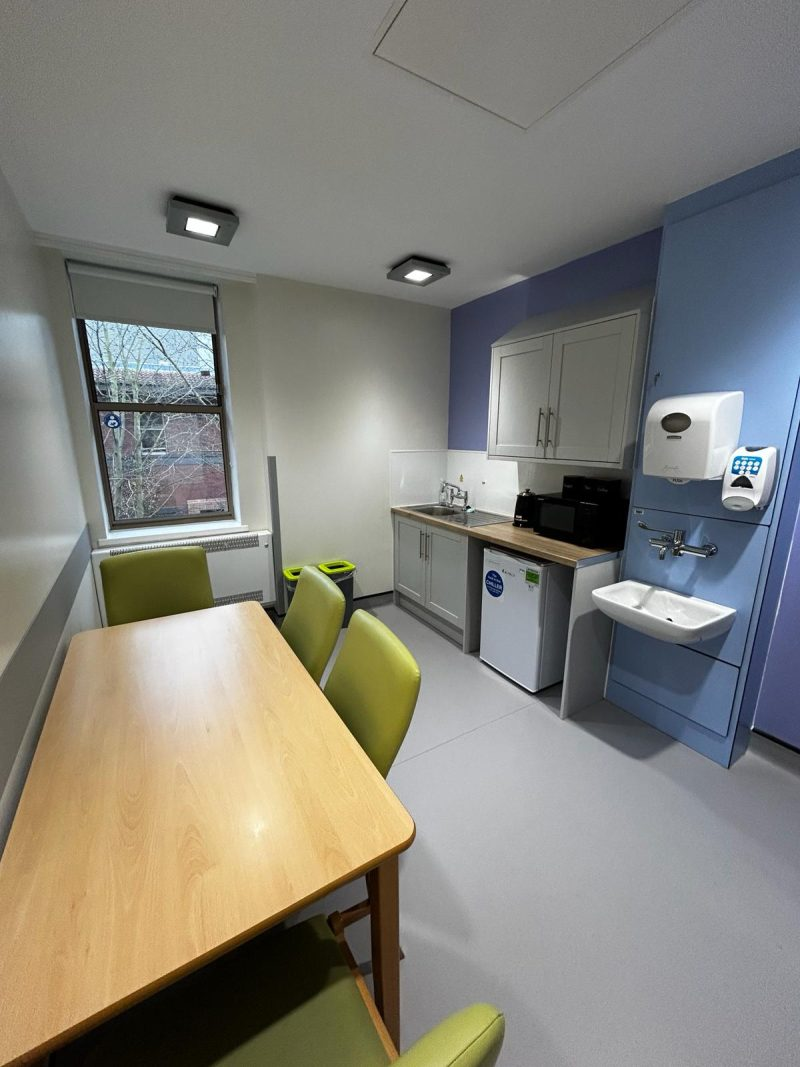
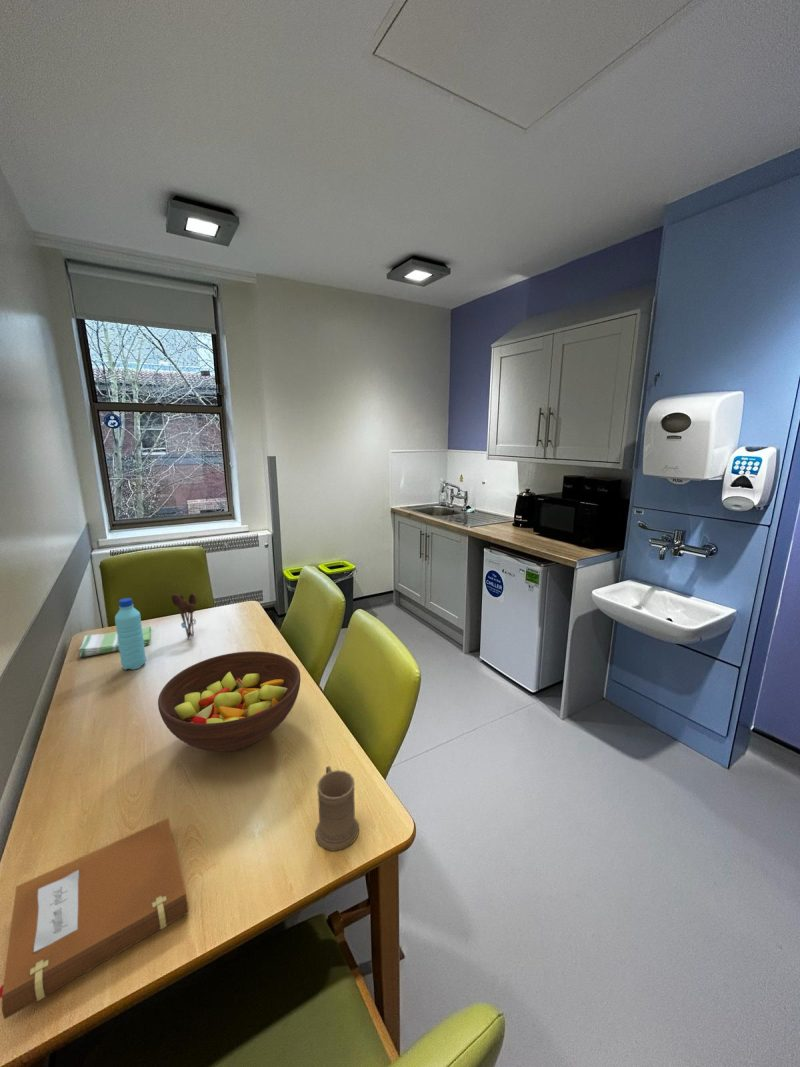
+ mug [314,765,360,852]
+ water bottle [114,597,147,671]
+ utensil holder [171,592,198,639]
+ dish towel [78,625,152,658]
+ fruit bowl [157,650,302,753]
+ notebook [0,817,190,1020]
